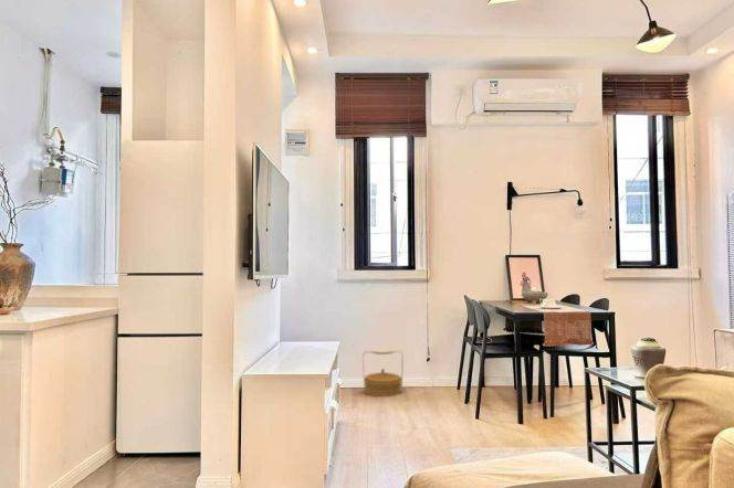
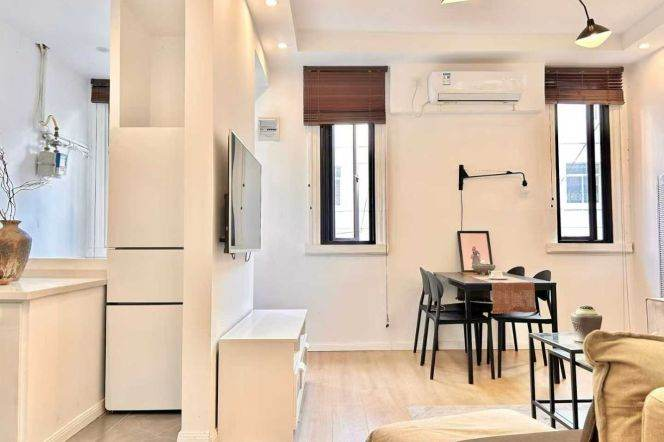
- basket [361,350,405,397]
